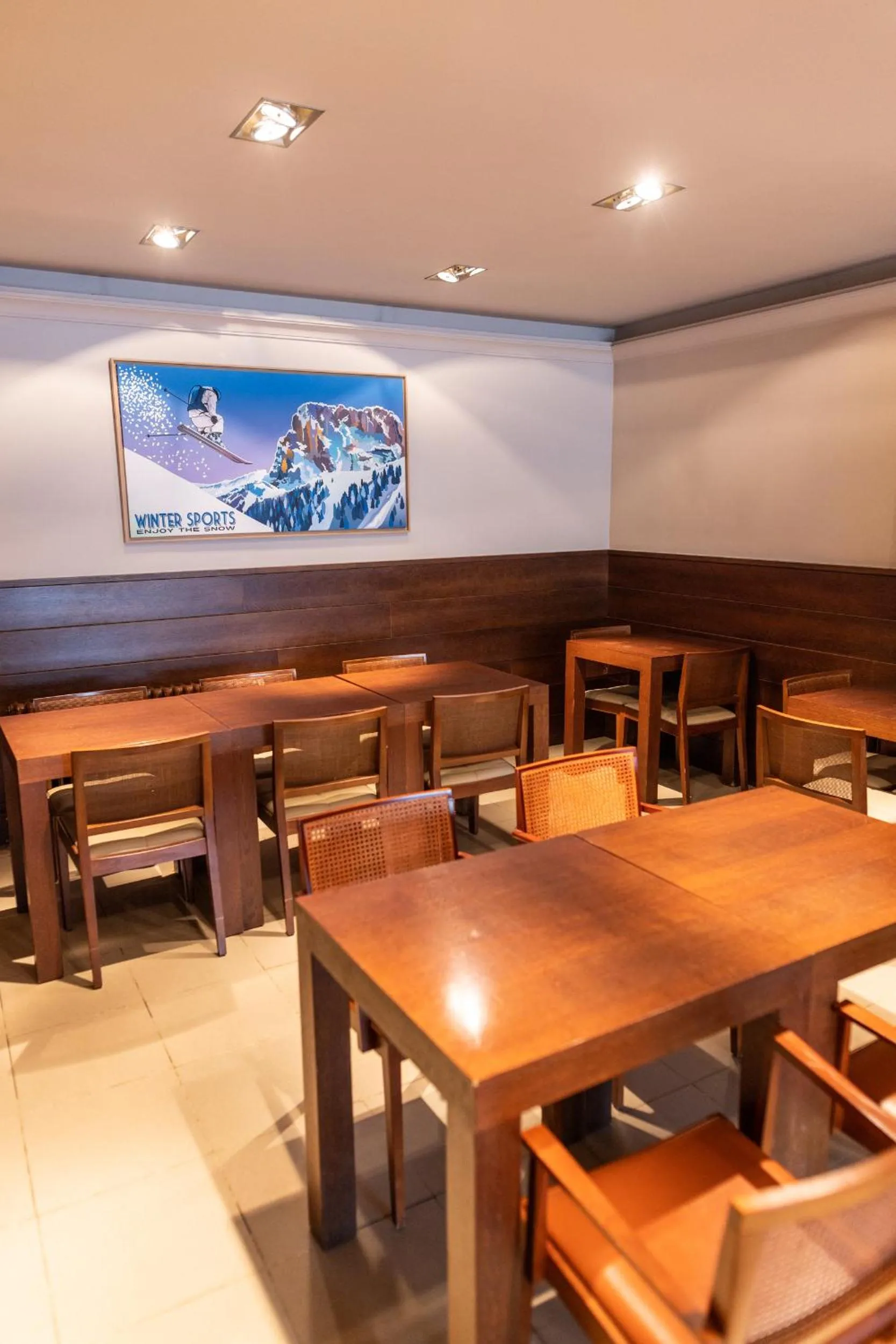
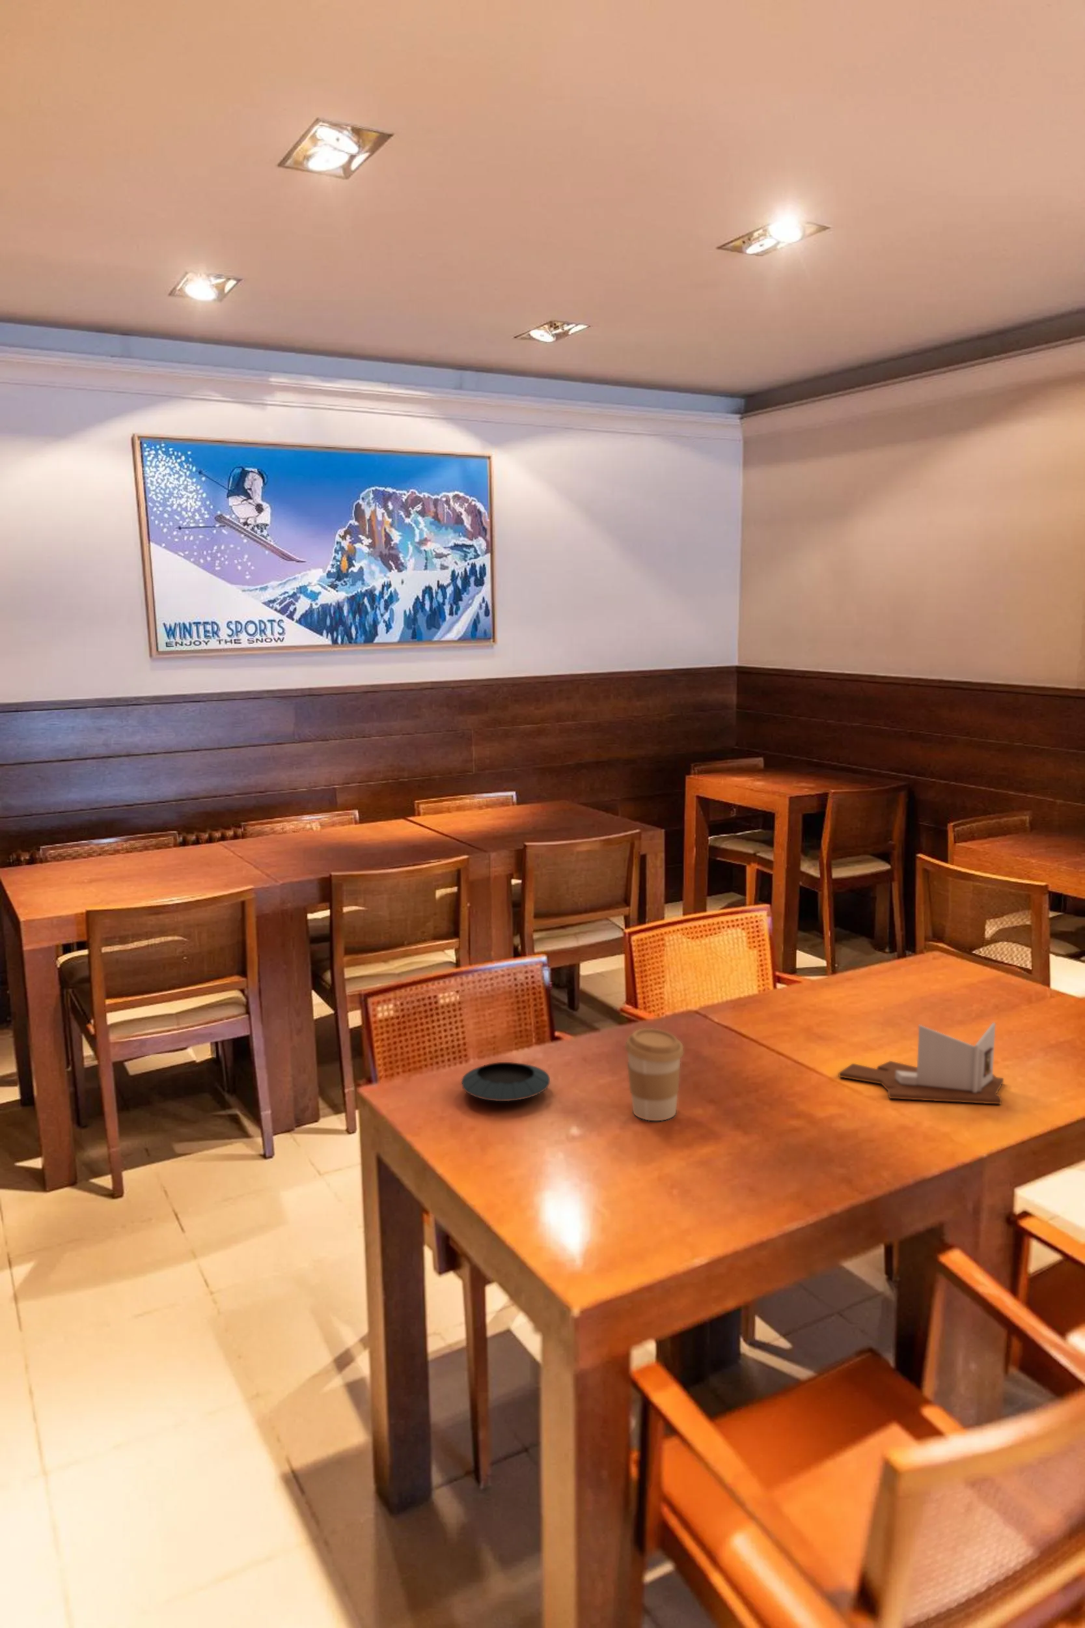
+ saucer [461,1061,551,1102]
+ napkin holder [838,1021,1004,1105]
+ coffee cup [624,1027,684,1122]
